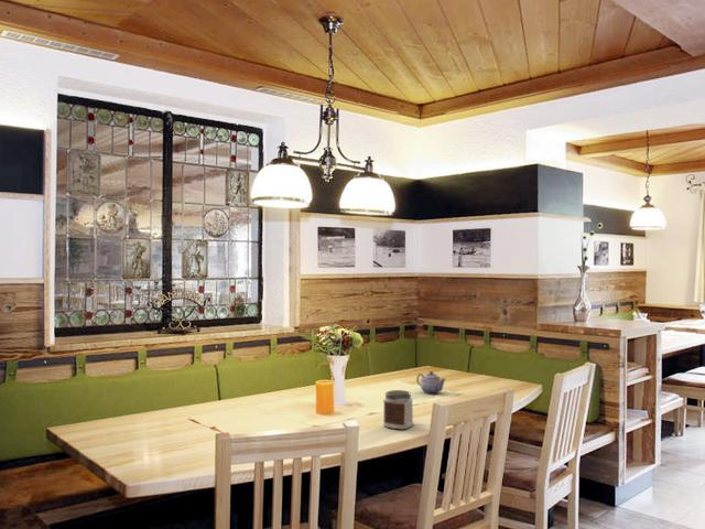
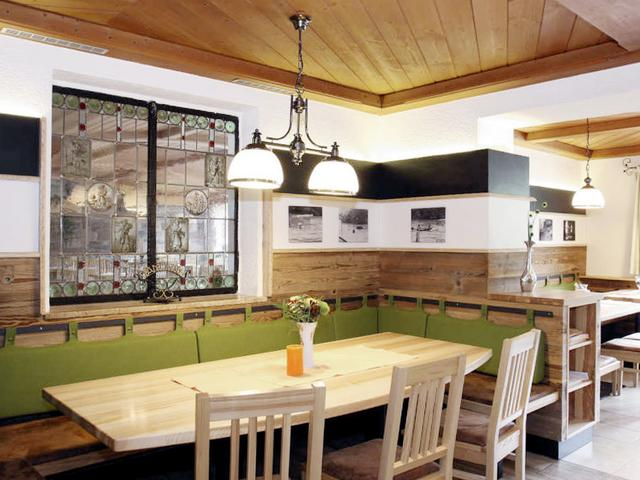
- jar [382,389,414,430]
- teapot [415,370,447,395]
